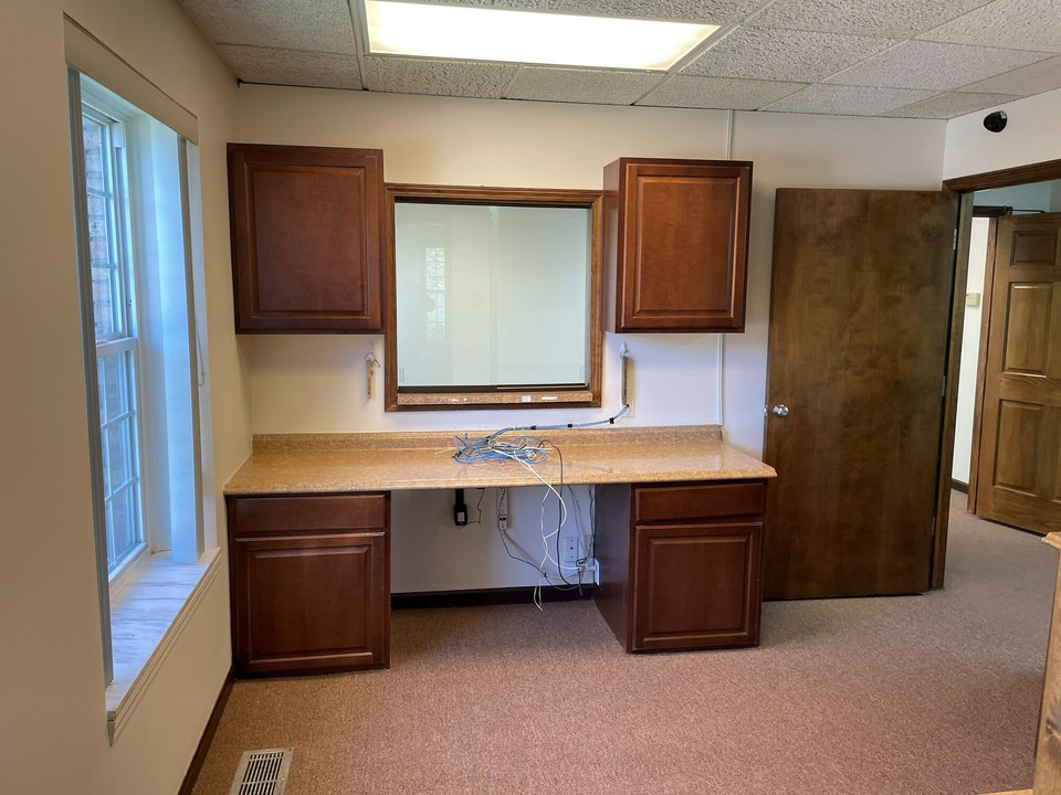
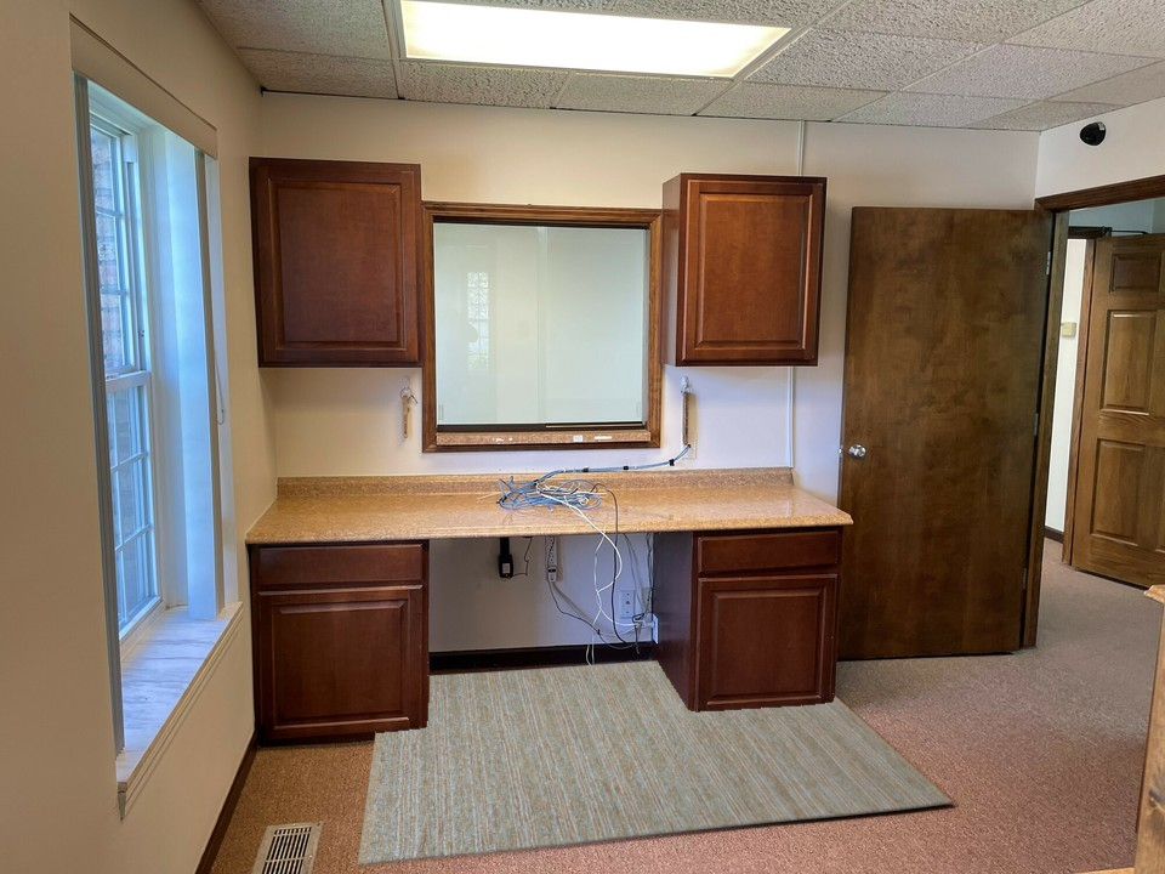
+ rug [357,659,954,867]
